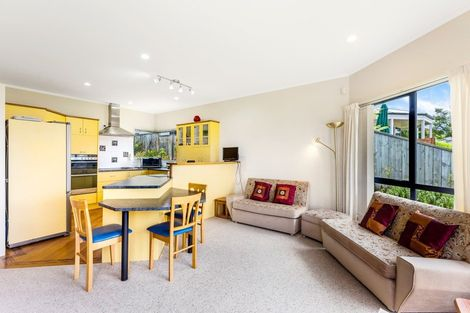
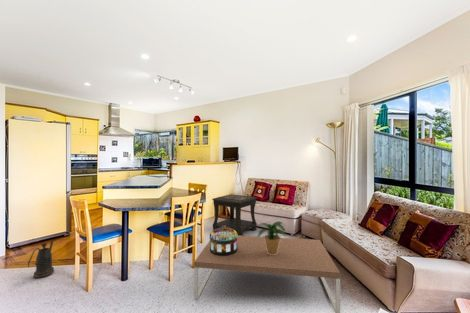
+ potted plant [256,220,287,255]
+ coffee table [193,235,341,313]
+ watering can [27,240,55,279]
+ decorative box [209,225,238,256]
+ side table [211,193,258,236]
